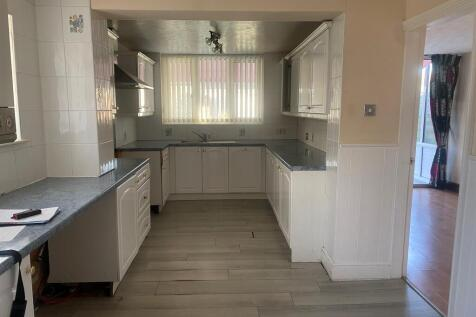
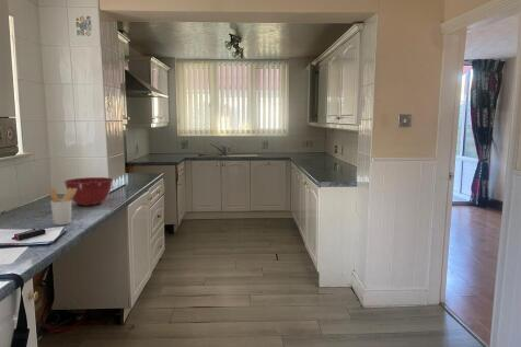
+ mixing bowl [63,176,114,207]
+ utensil holder [48,187,77,227]
